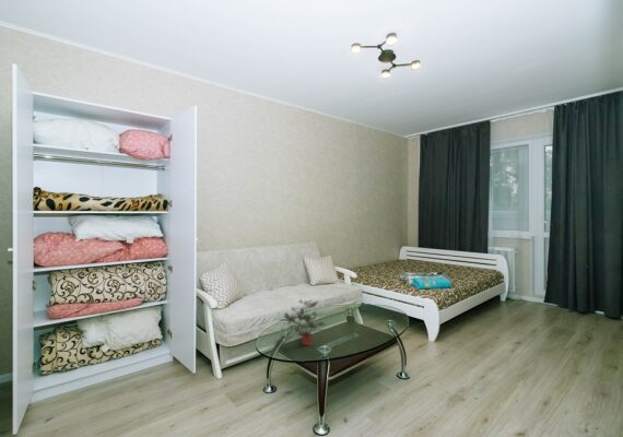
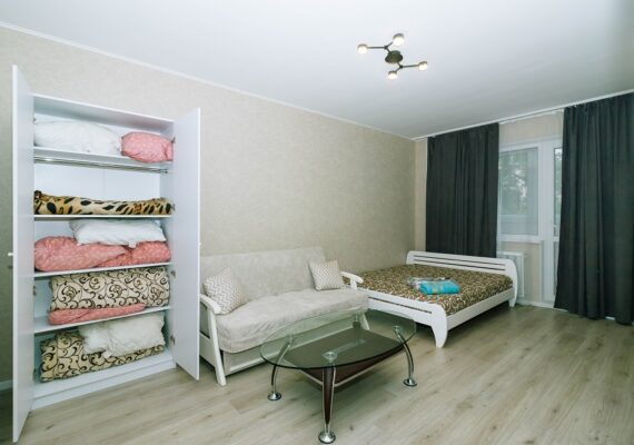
- potted plant [277,298,330,346]
